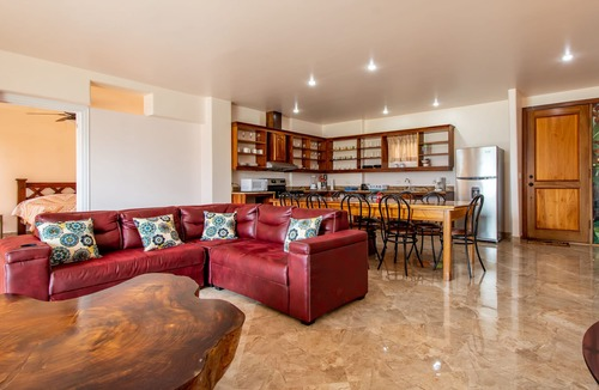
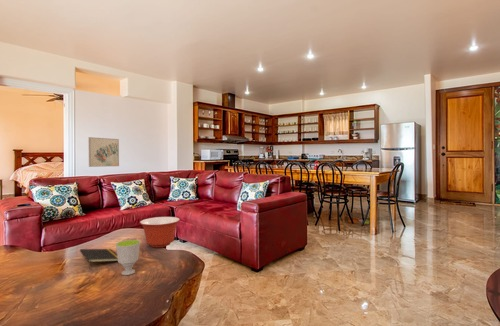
+ notepad [79,248,118,270]
+ wall art [88,136,120,168]
+ cup [115,239,141,276]
+ mixing bowl [139,216,181,248]
